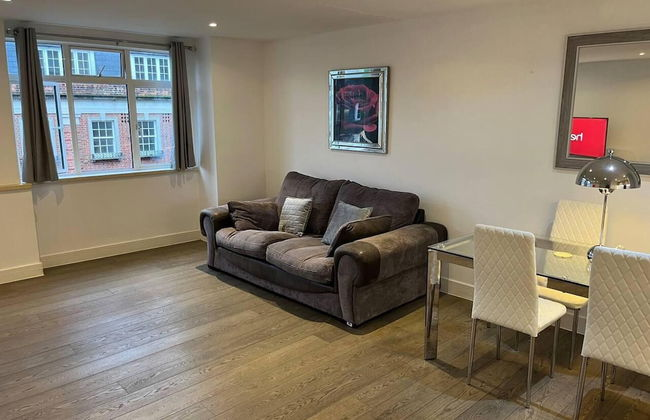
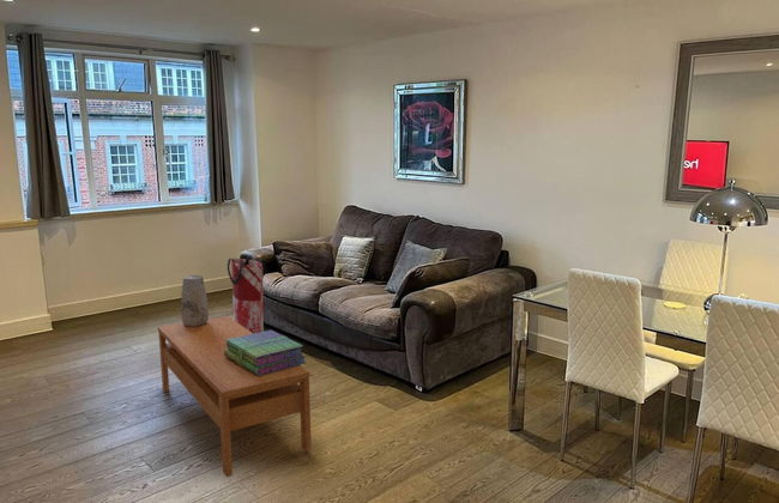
+ stack of books [224,329,307,376]
+ bag [227,255,267,334]
+ vase [180,274,210,327]
+ coffee table [157,315,313,478]
